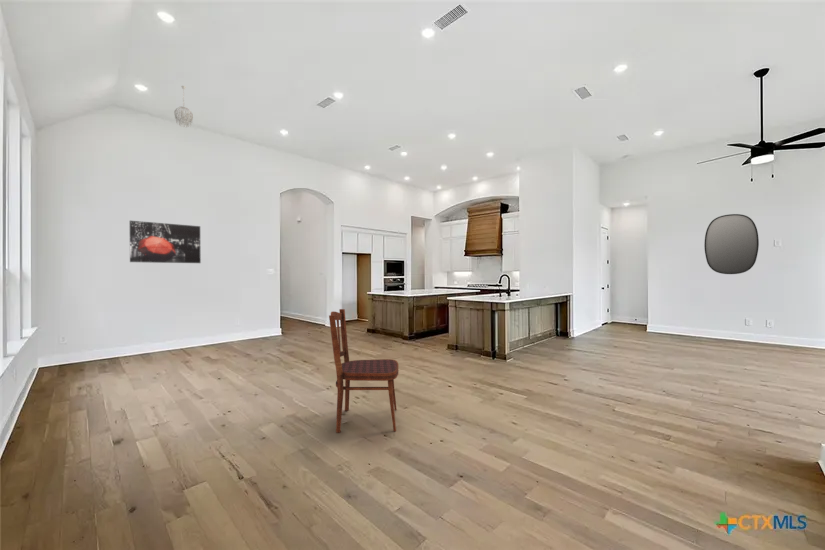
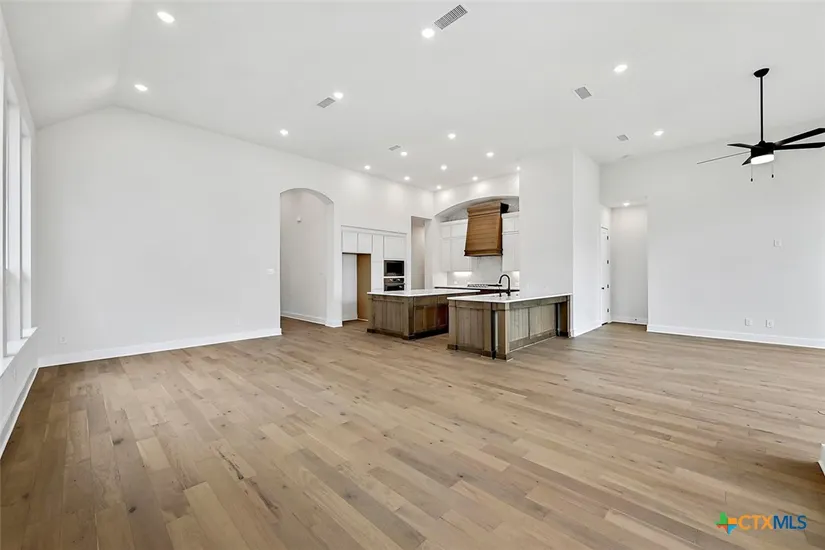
- wall art [129,220,202,264]
- dining chair [328,308,399,434]
- chandelier [173,85,194,128]
- home mirror [703,213,760,275]
